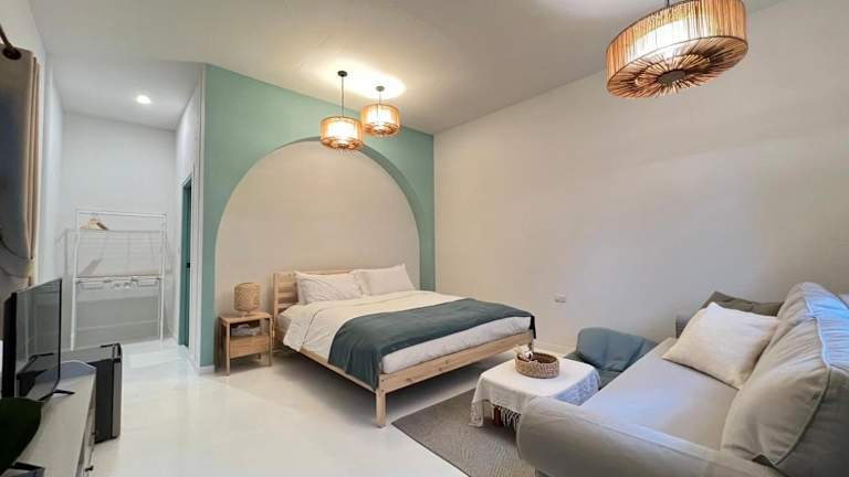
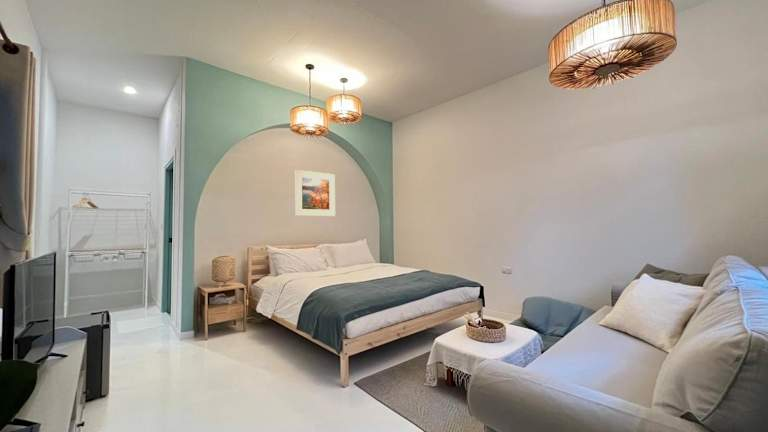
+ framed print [294,169,336,217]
